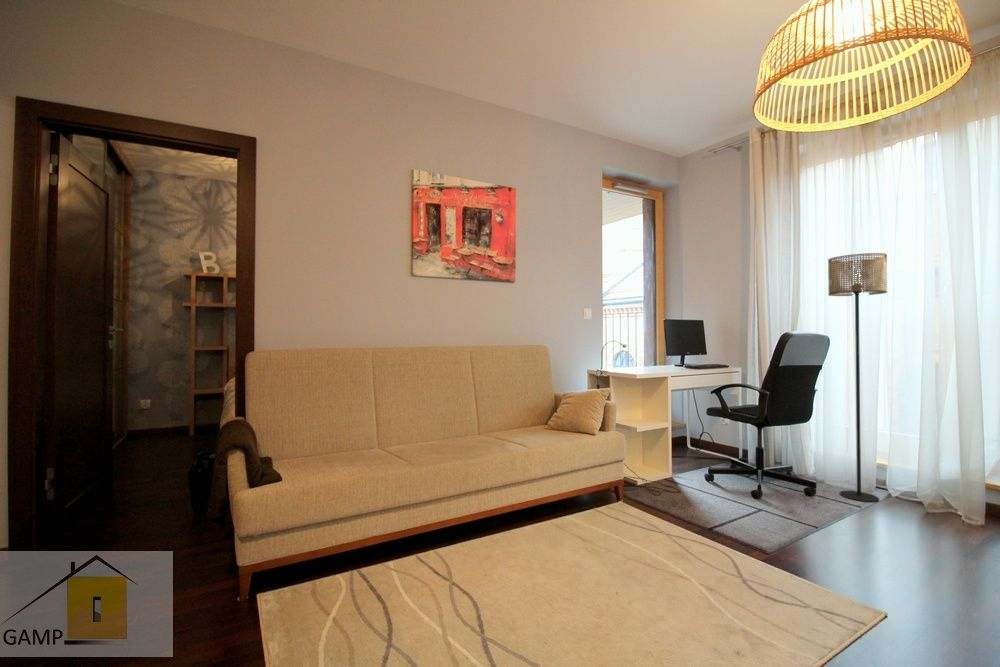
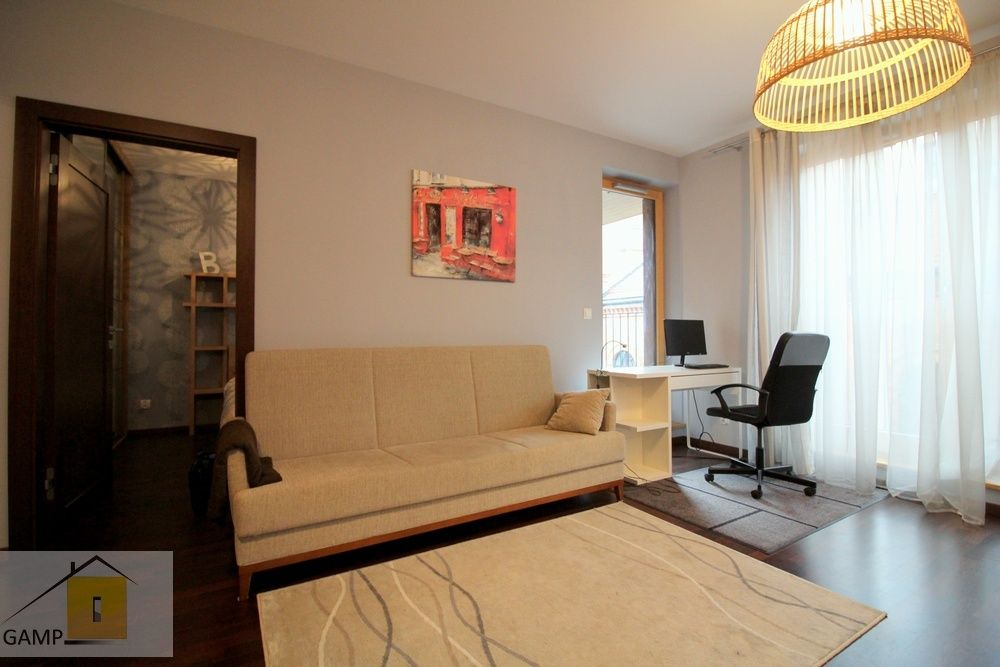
- floor lamp [827,252,888,503]
